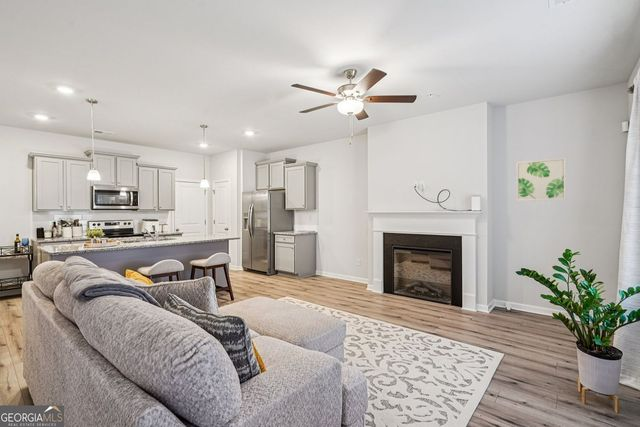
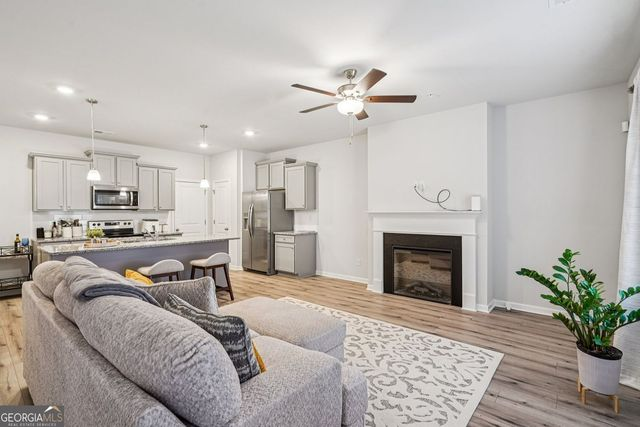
- wall art [516,157,567,202]
